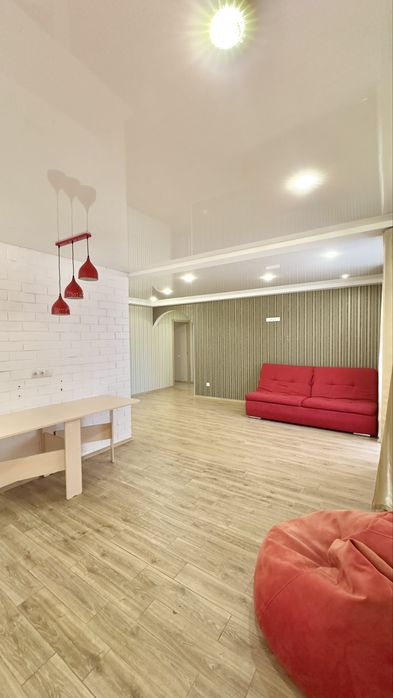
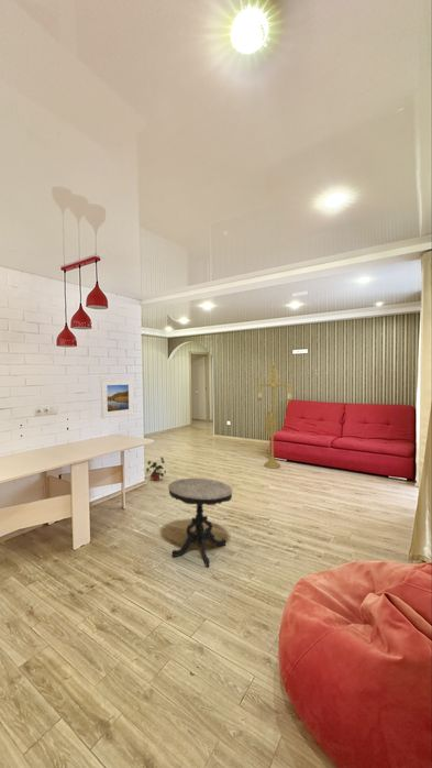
+ floor lamp [256,362,293,470]
+ side table [167,478,233,568]
+ potted plant [145,456,167,482]
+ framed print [100,377,134,419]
